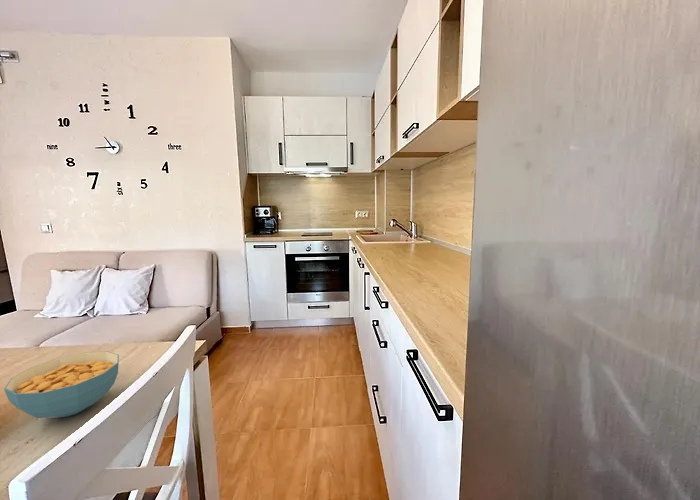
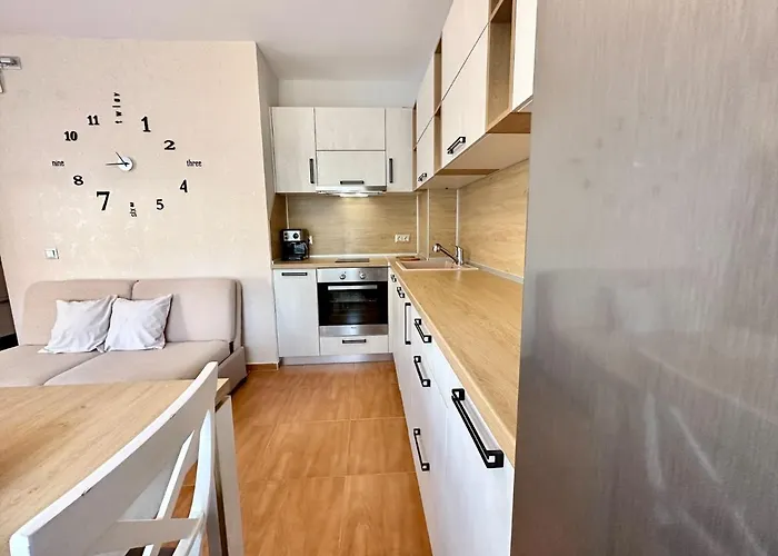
- cereal bowl [3,350,120,419]
